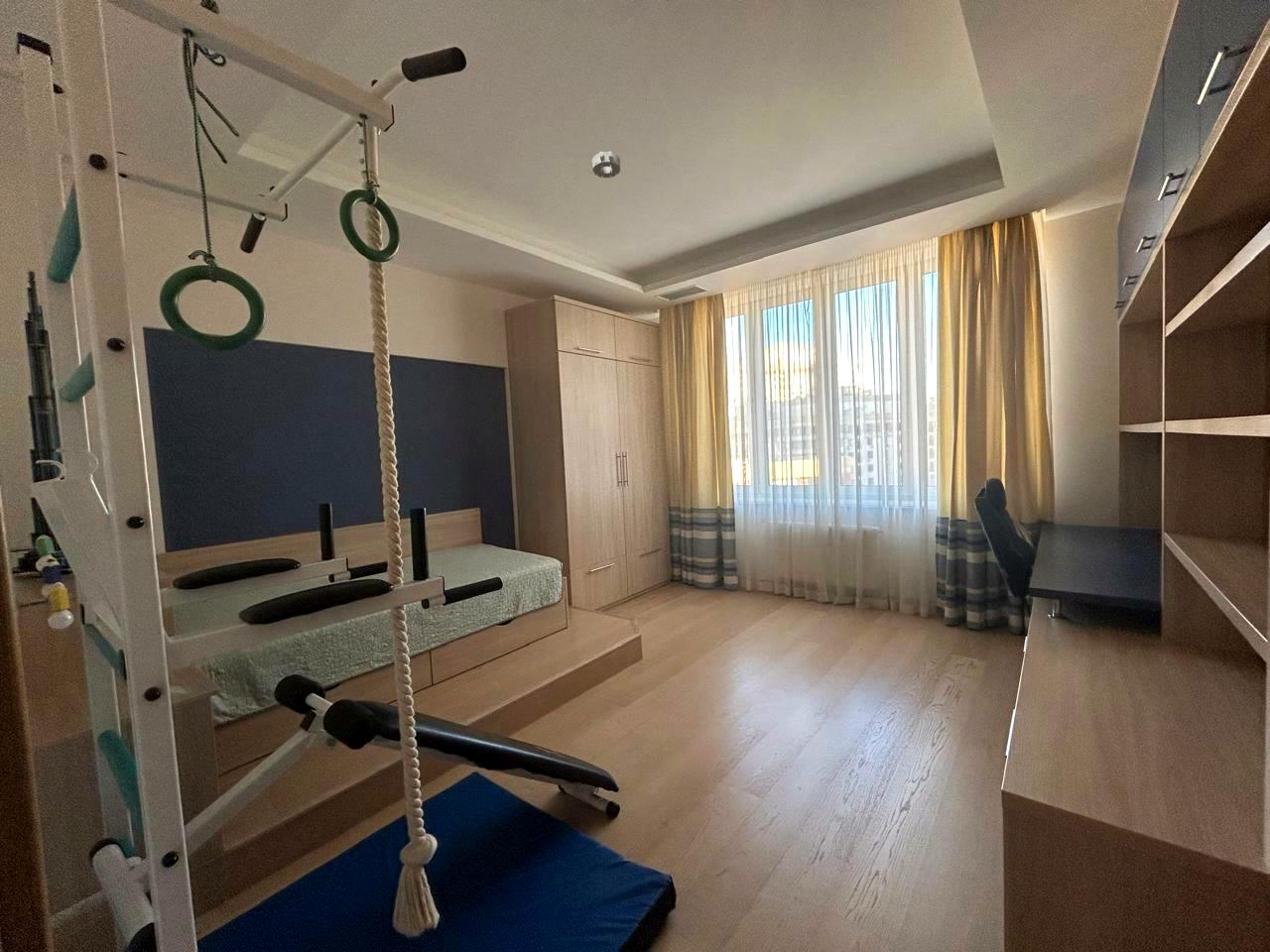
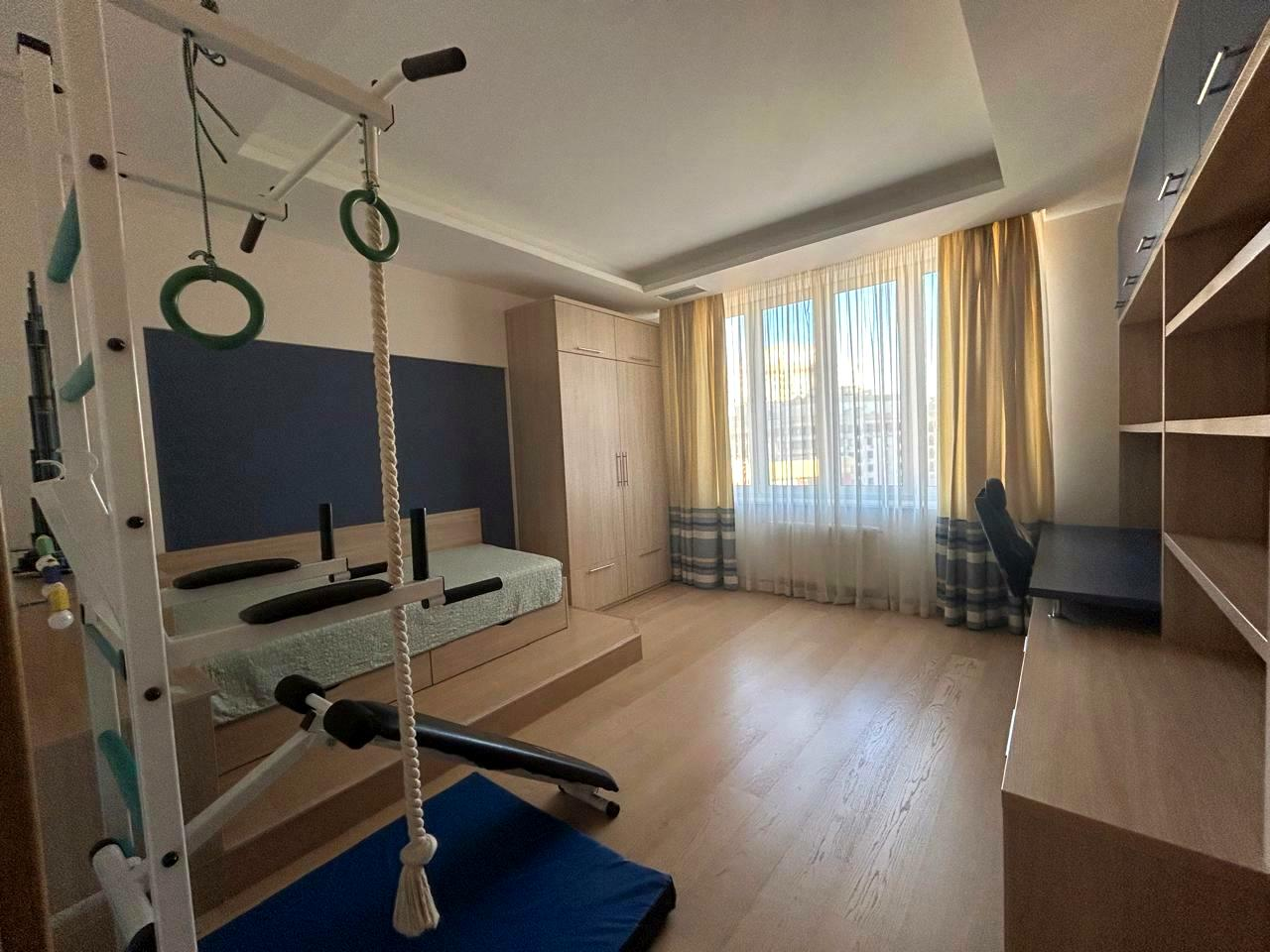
- smoke detector [591,151,621,179]
